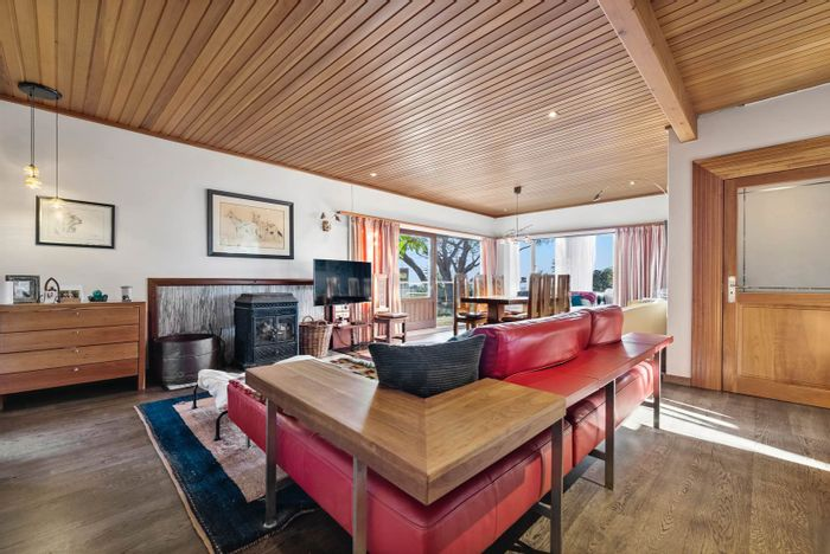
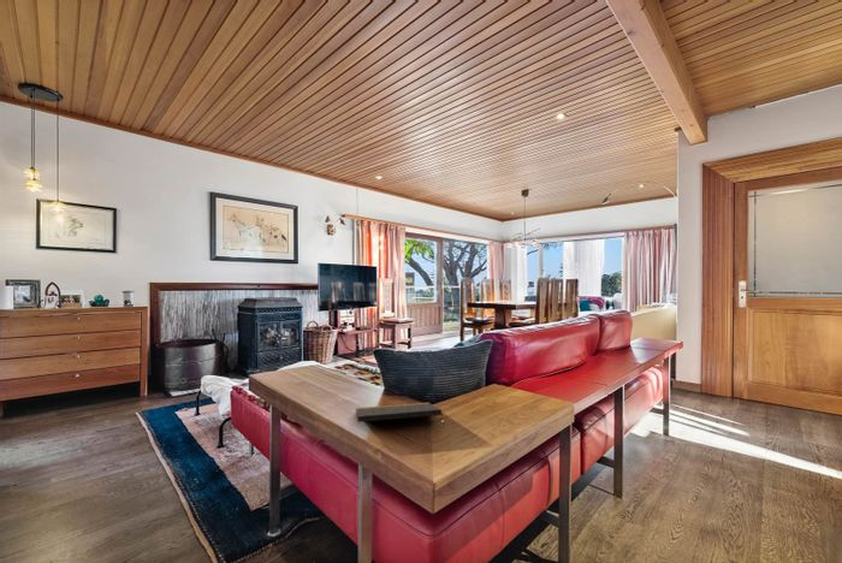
+ notepad [355,402,445,427]
